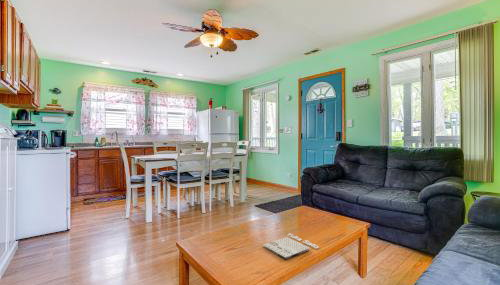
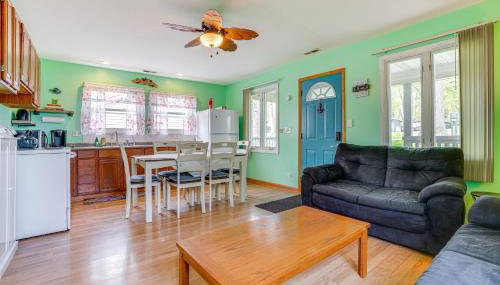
- magazine [262,232,320,260]
